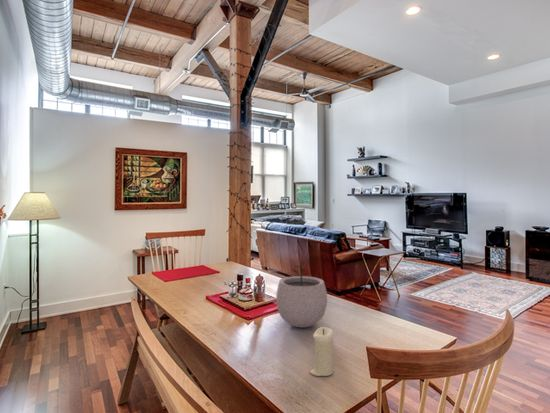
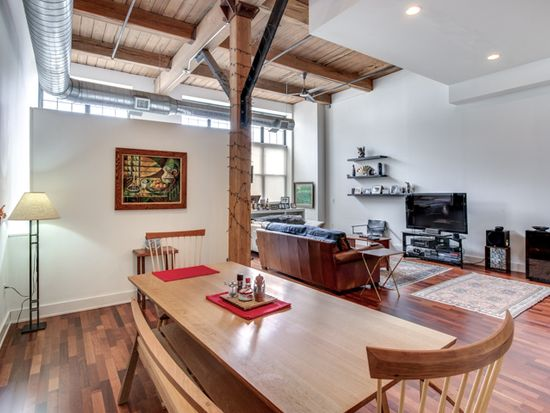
- candle [309,326,334,377]
- plant pot [275,260,328,328]
